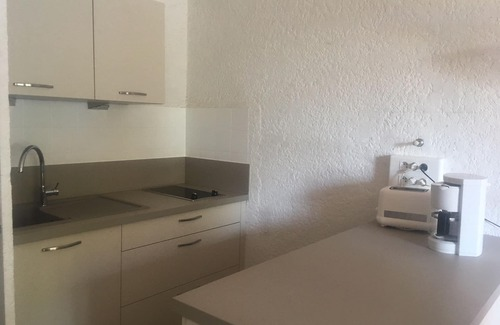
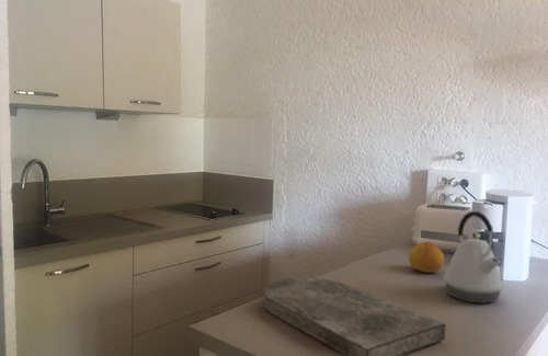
+ kettle [443,210,504,303]
+ cutting board [263,277,447,356]
+ fruit [408,241,445,274]
